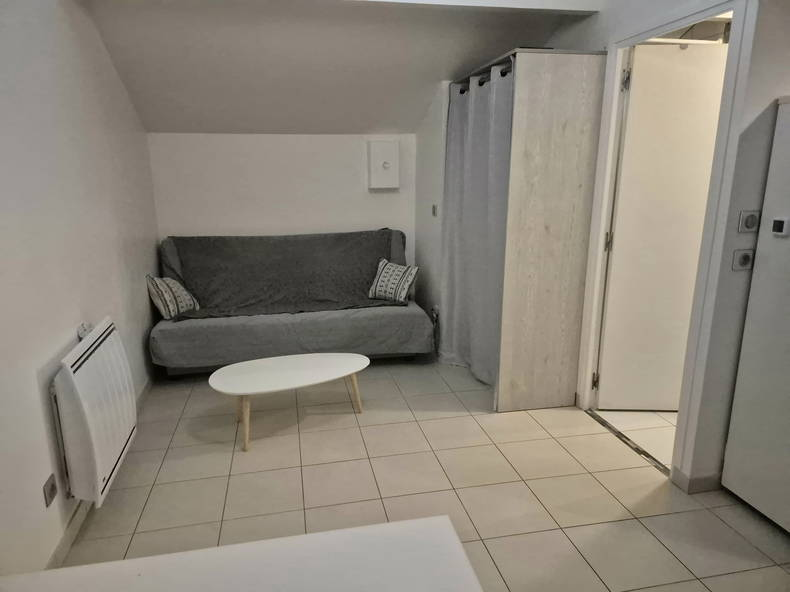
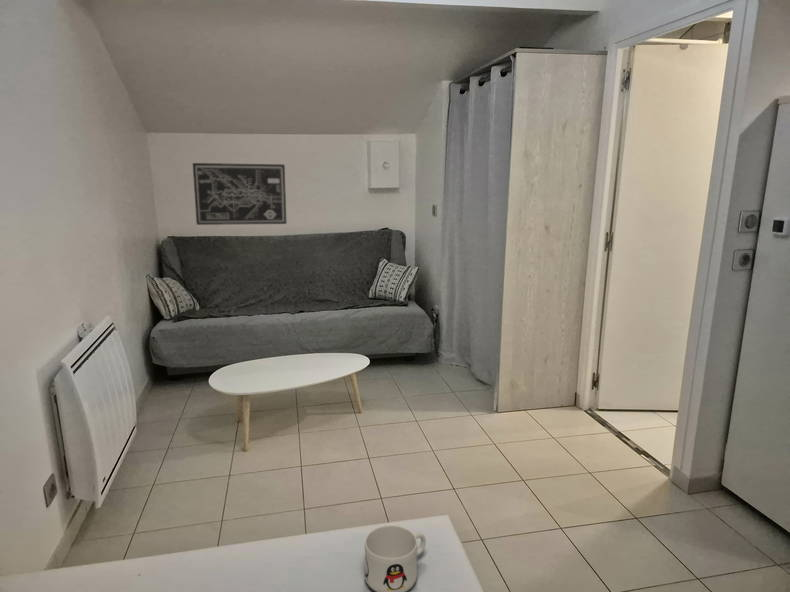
+ mug [364,524,427,592]
+ wall art [192,162,288,226]
